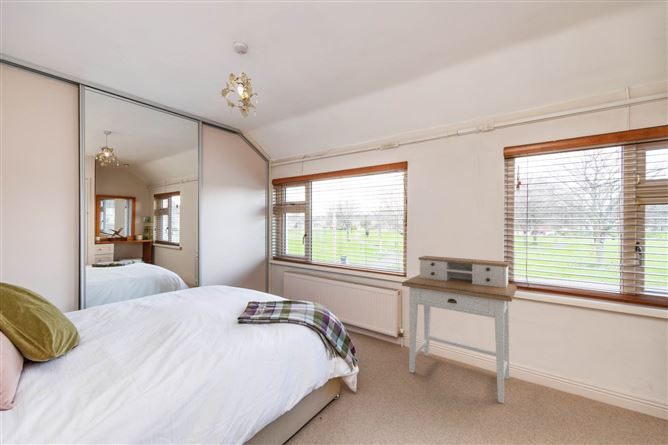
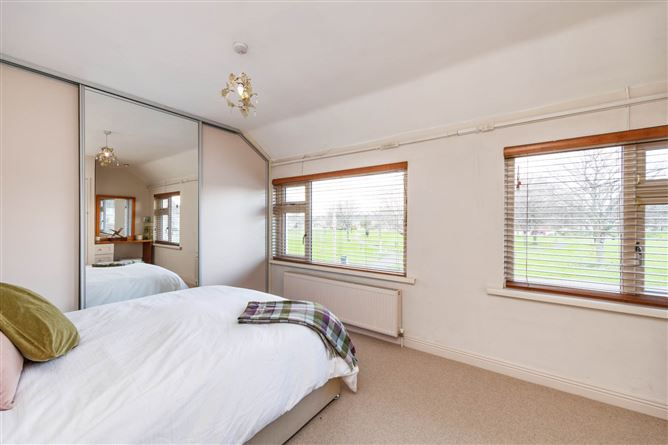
- desk [401,255,518,404]
